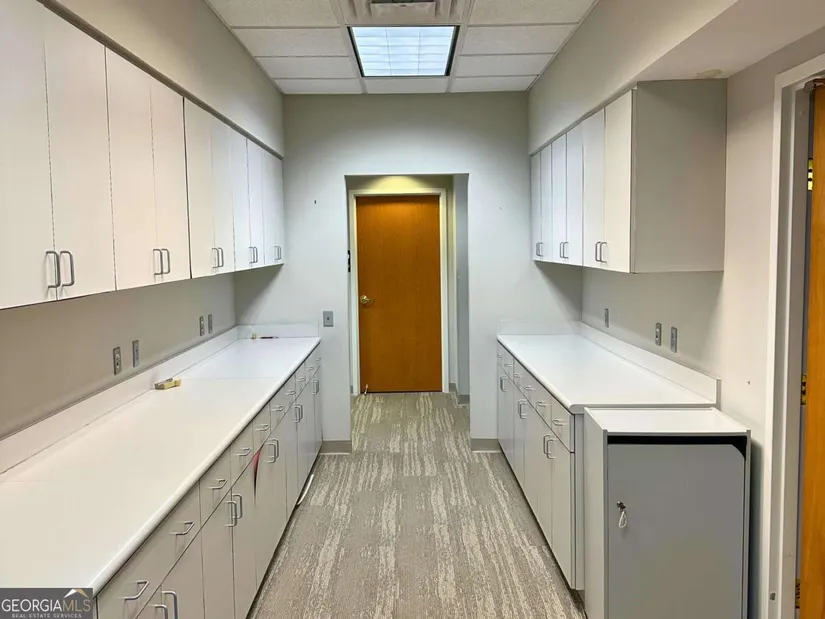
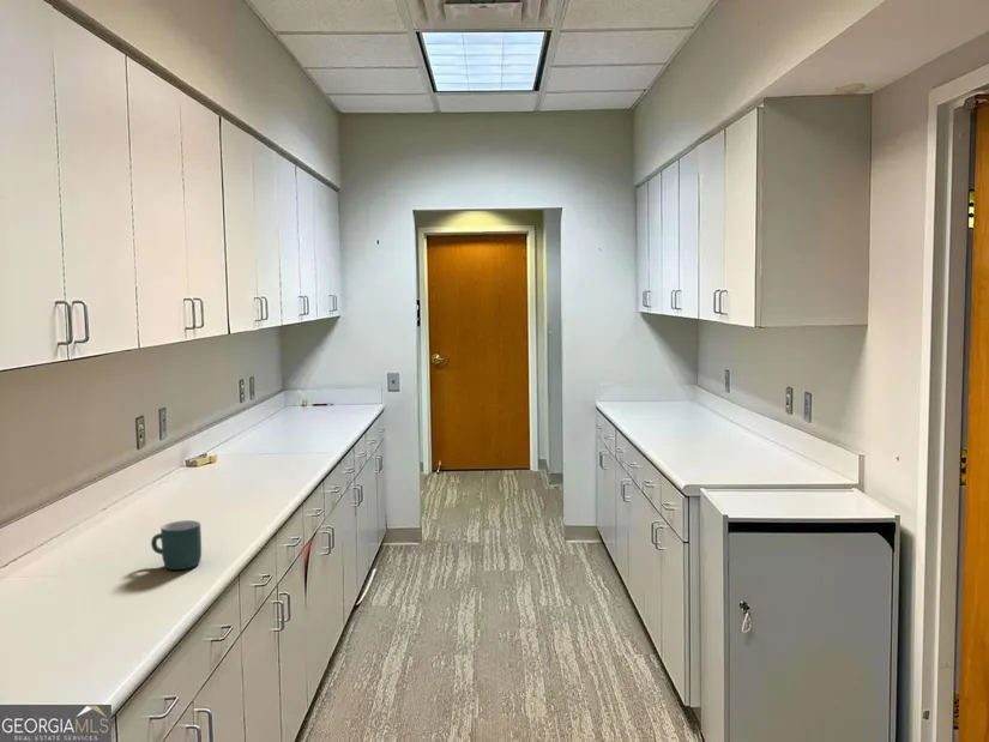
+ mug [150,519,203,571]
